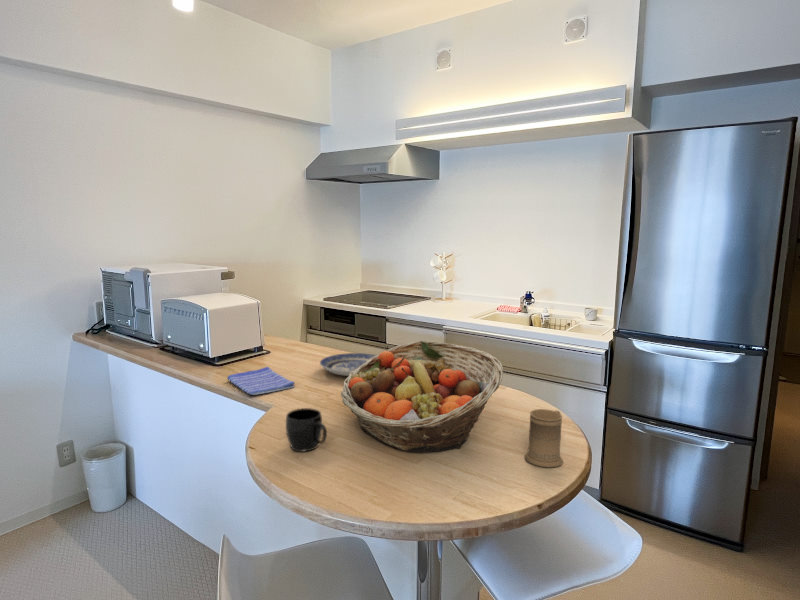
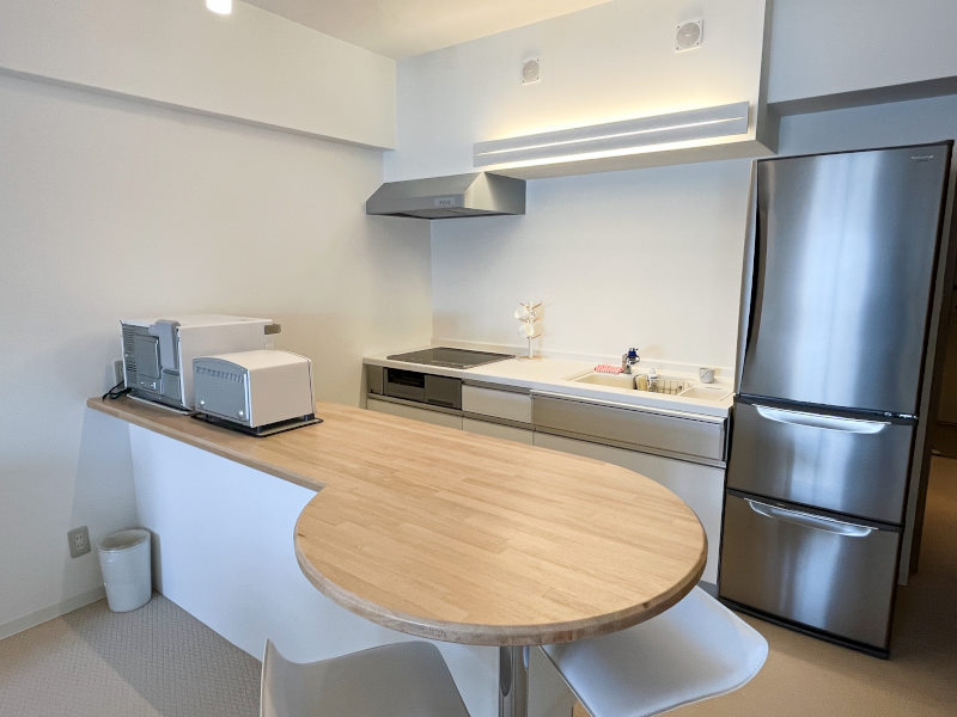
- mug [524,408,564,468]
- plate [319,352,378,377]
- mug [285,407,328,453]
- fruit basket [340,340,504,453]
- dish towel [226,366,296,396]
